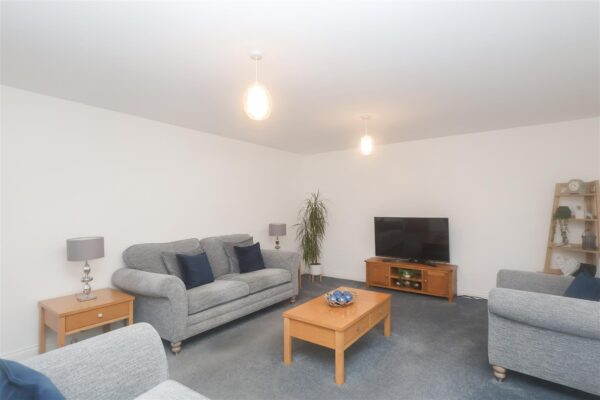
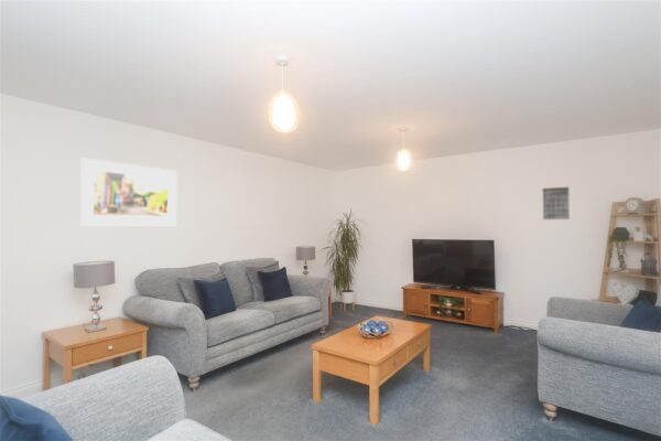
+ calendar [542,186,571,220]
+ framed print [79,157,177,226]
